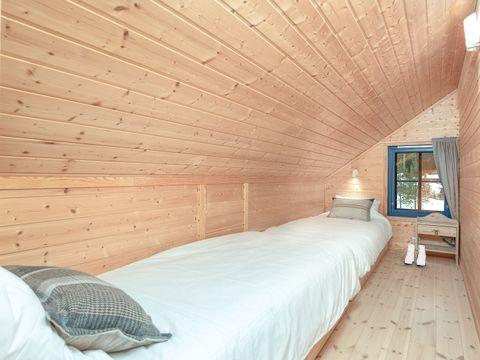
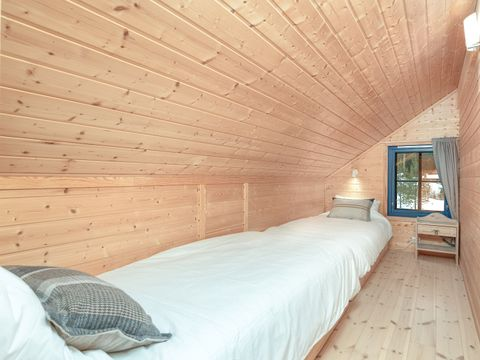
- boots [404,243,427,266]
